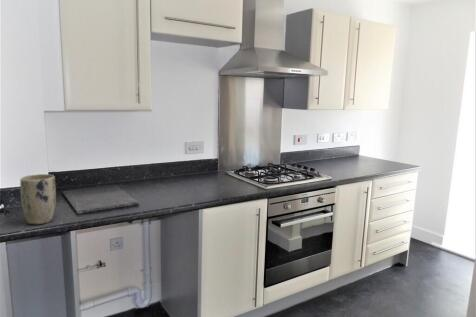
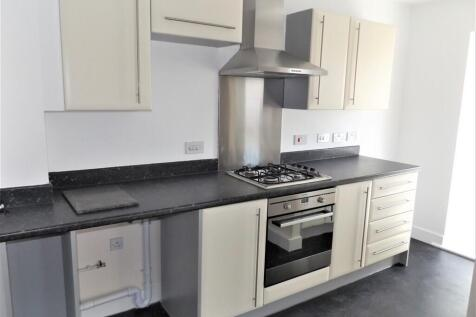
- plant pot [19,173,57,225]
